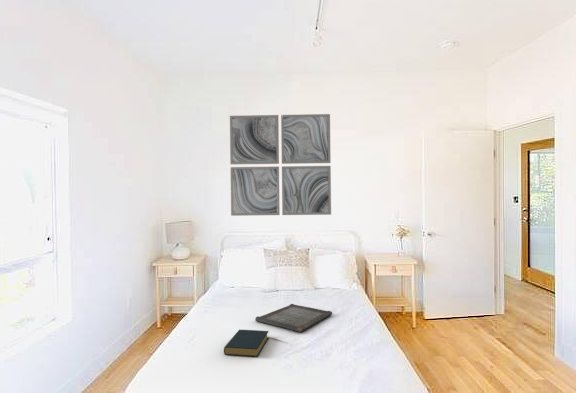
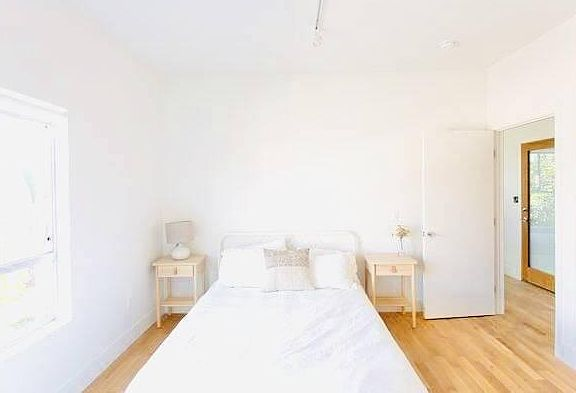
- serving tray [254,303,333,333]
- wall art [229,113,332,217]
- hardback book [223,329,270,358]
